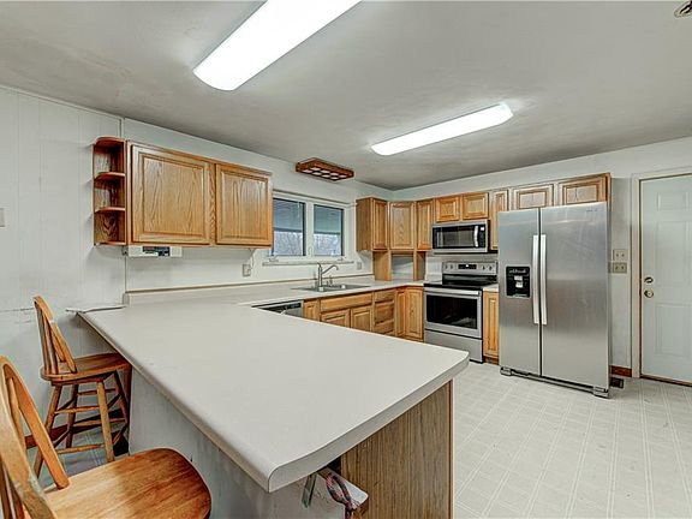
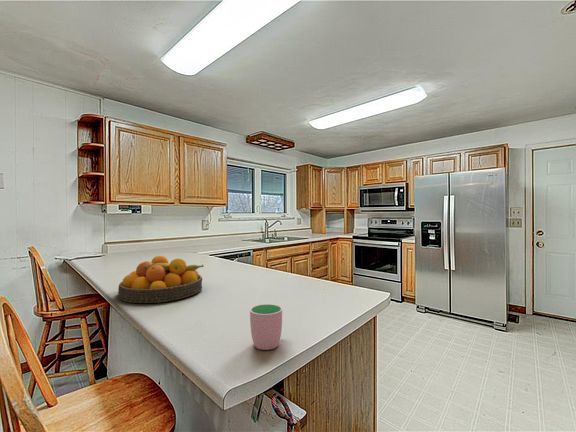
+ cup [249,303,283,351]
+ fruit bowl [117,255,205,304]
